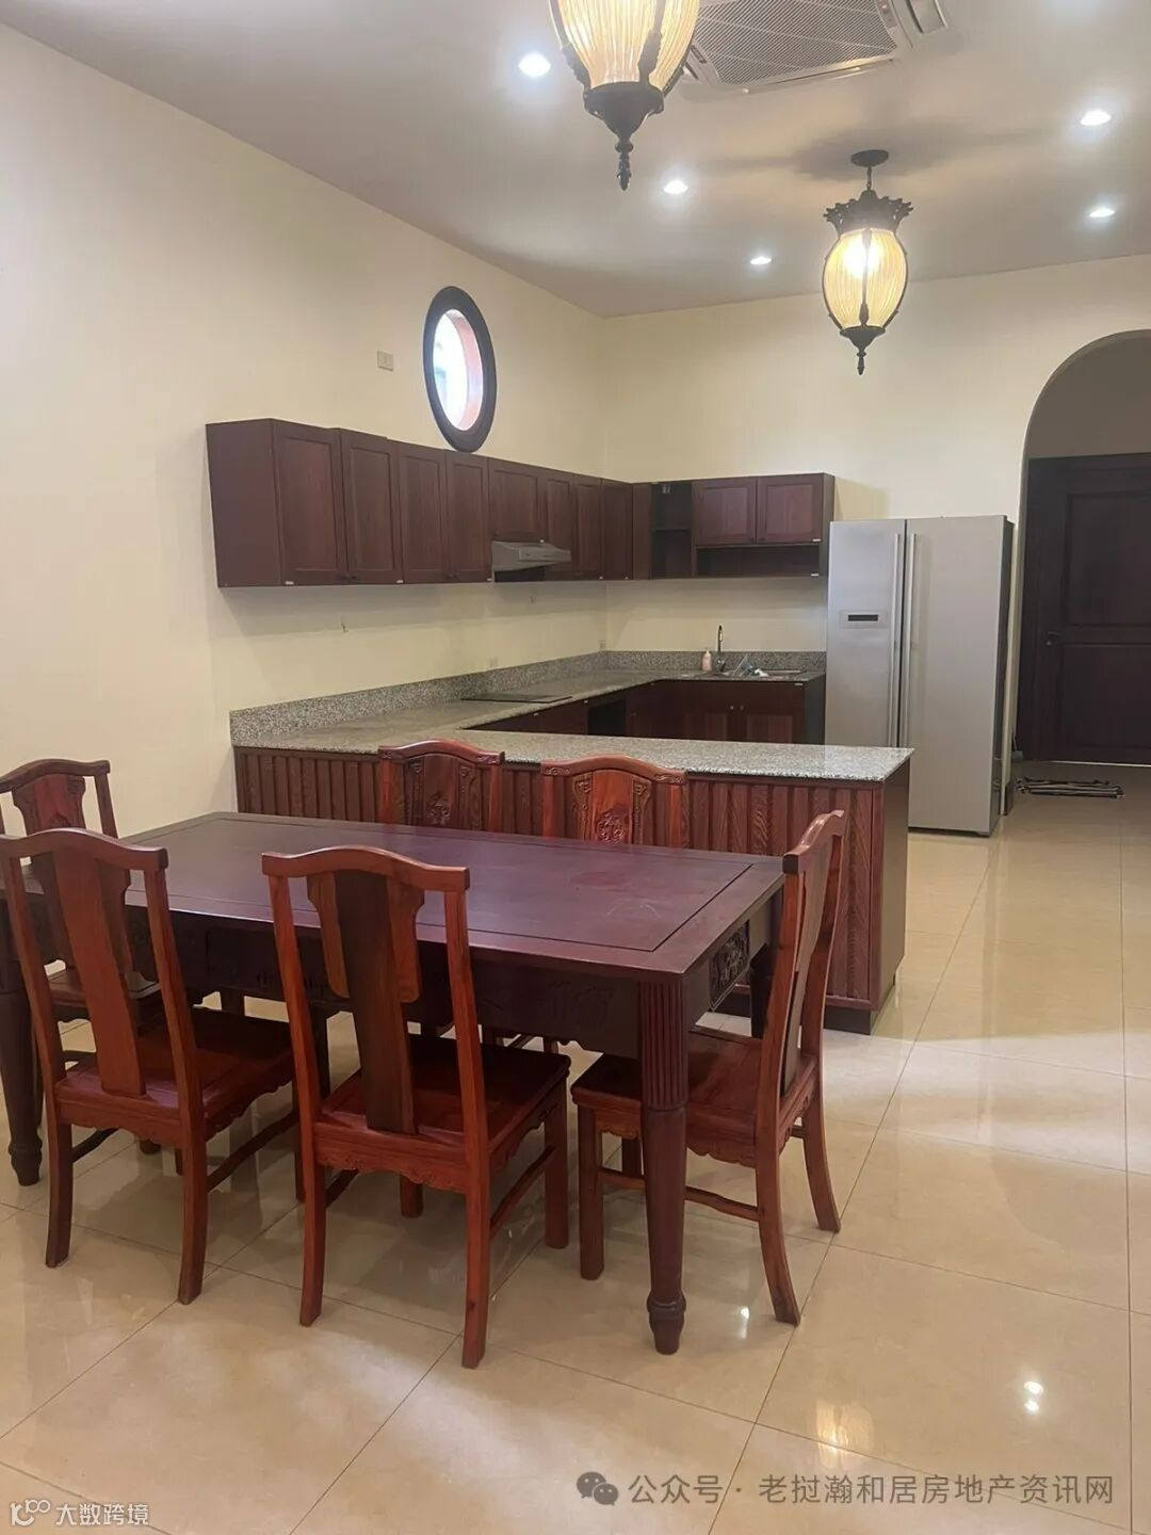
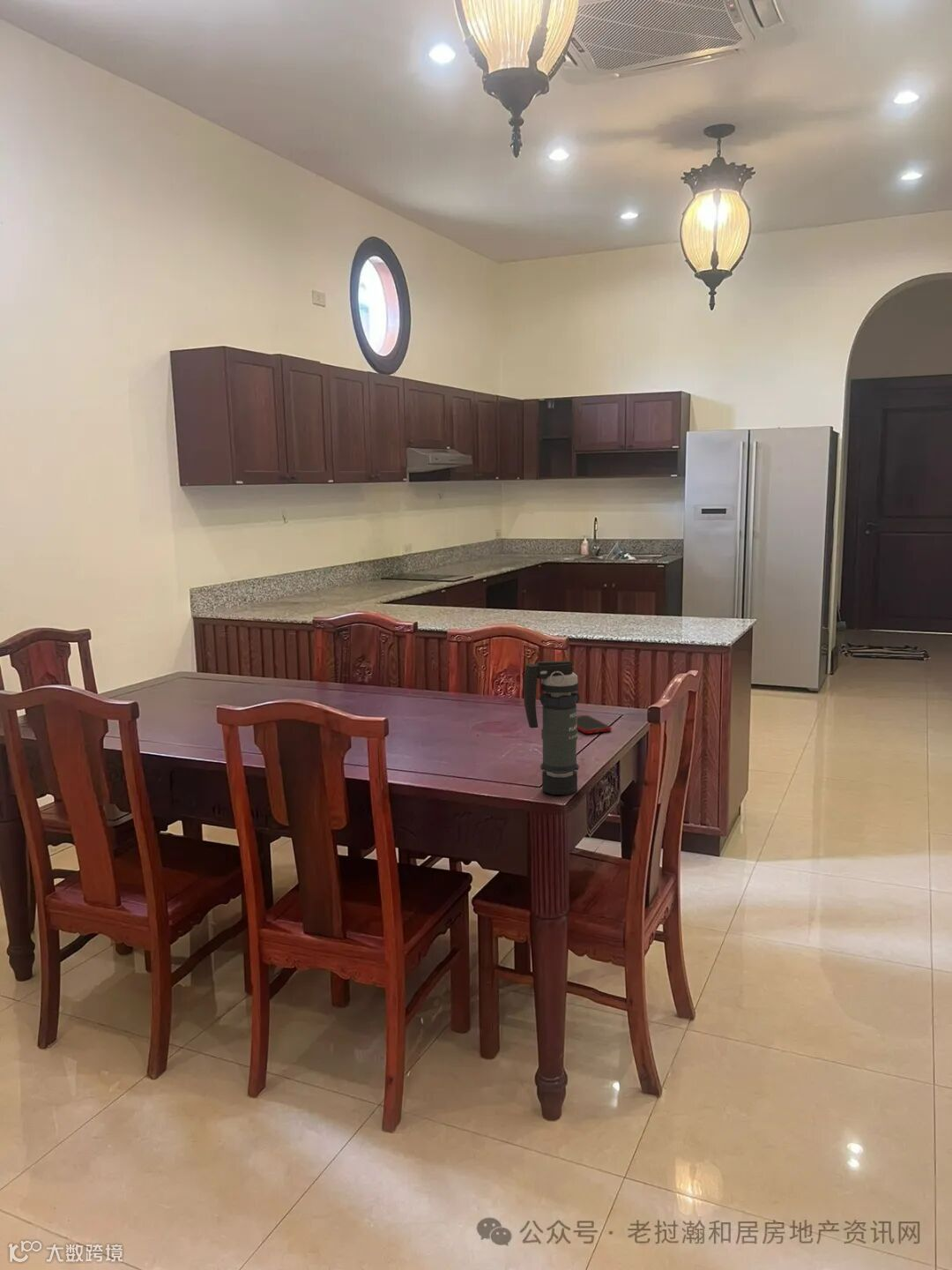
+ smoke grenade [523,661,581,796]
+ cell phone [576,714,613,735]
